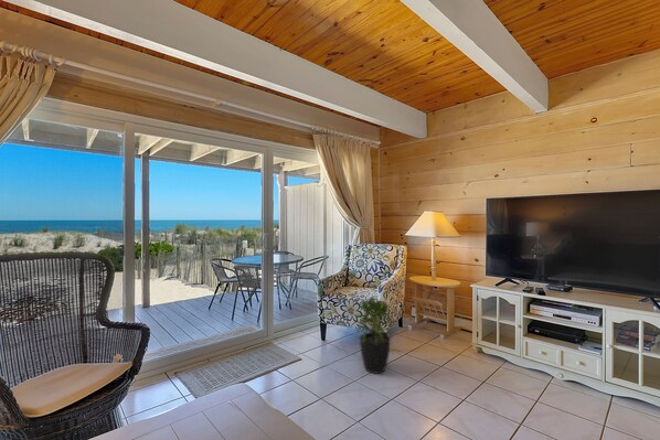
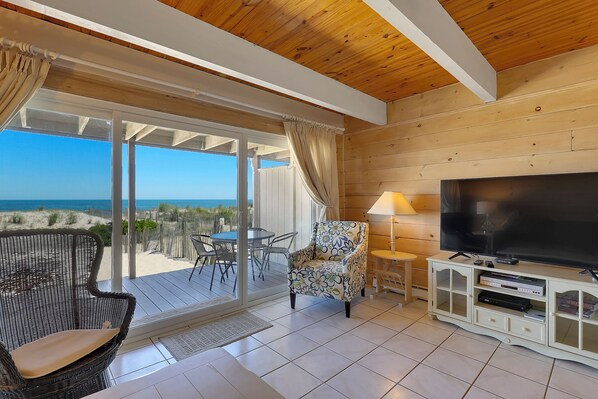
- potted plant [352,296,397,375]
